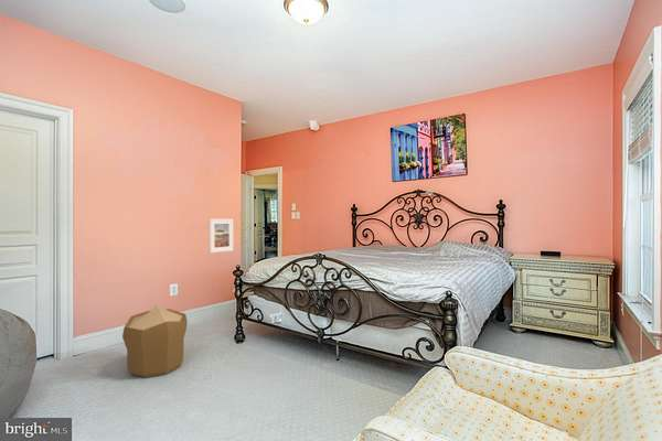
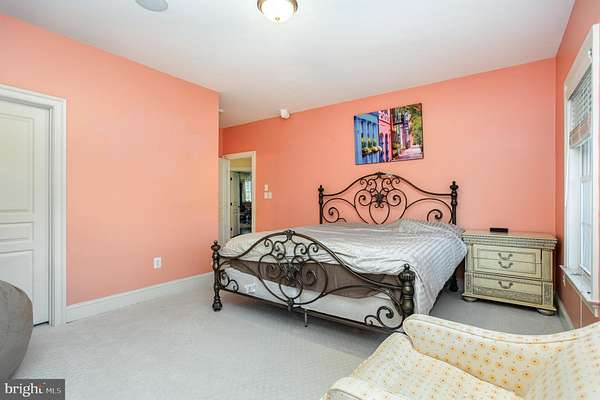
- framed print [209,217,235,254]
- pouf [121,305,189,378]
